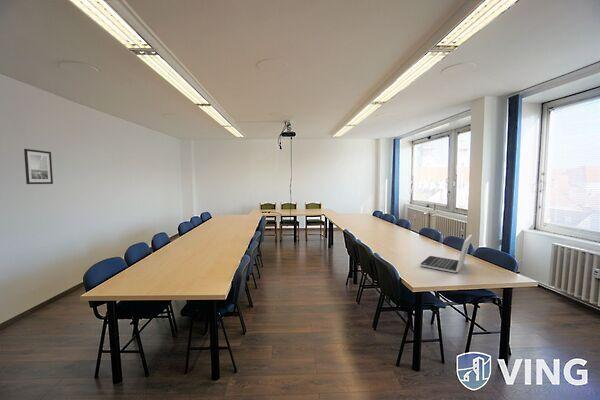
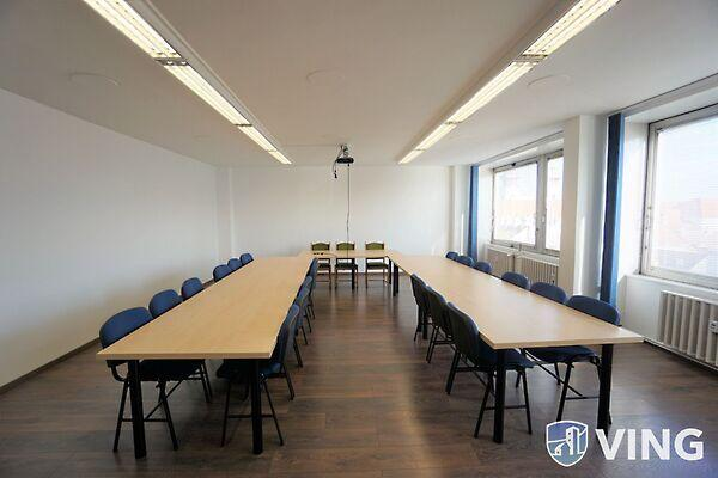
- laptop [420,234,473,274]
- wall art [23,148,54,185]
